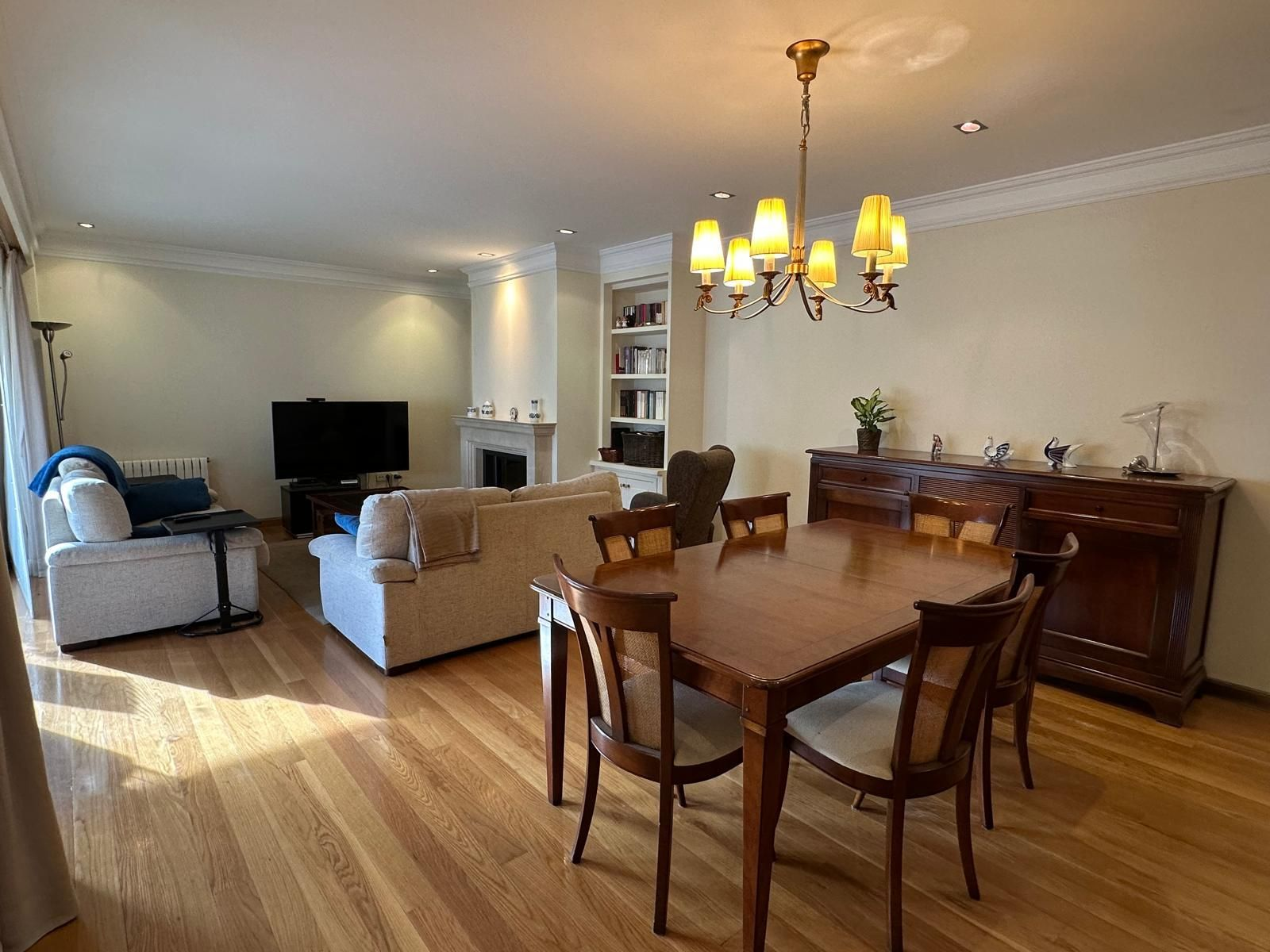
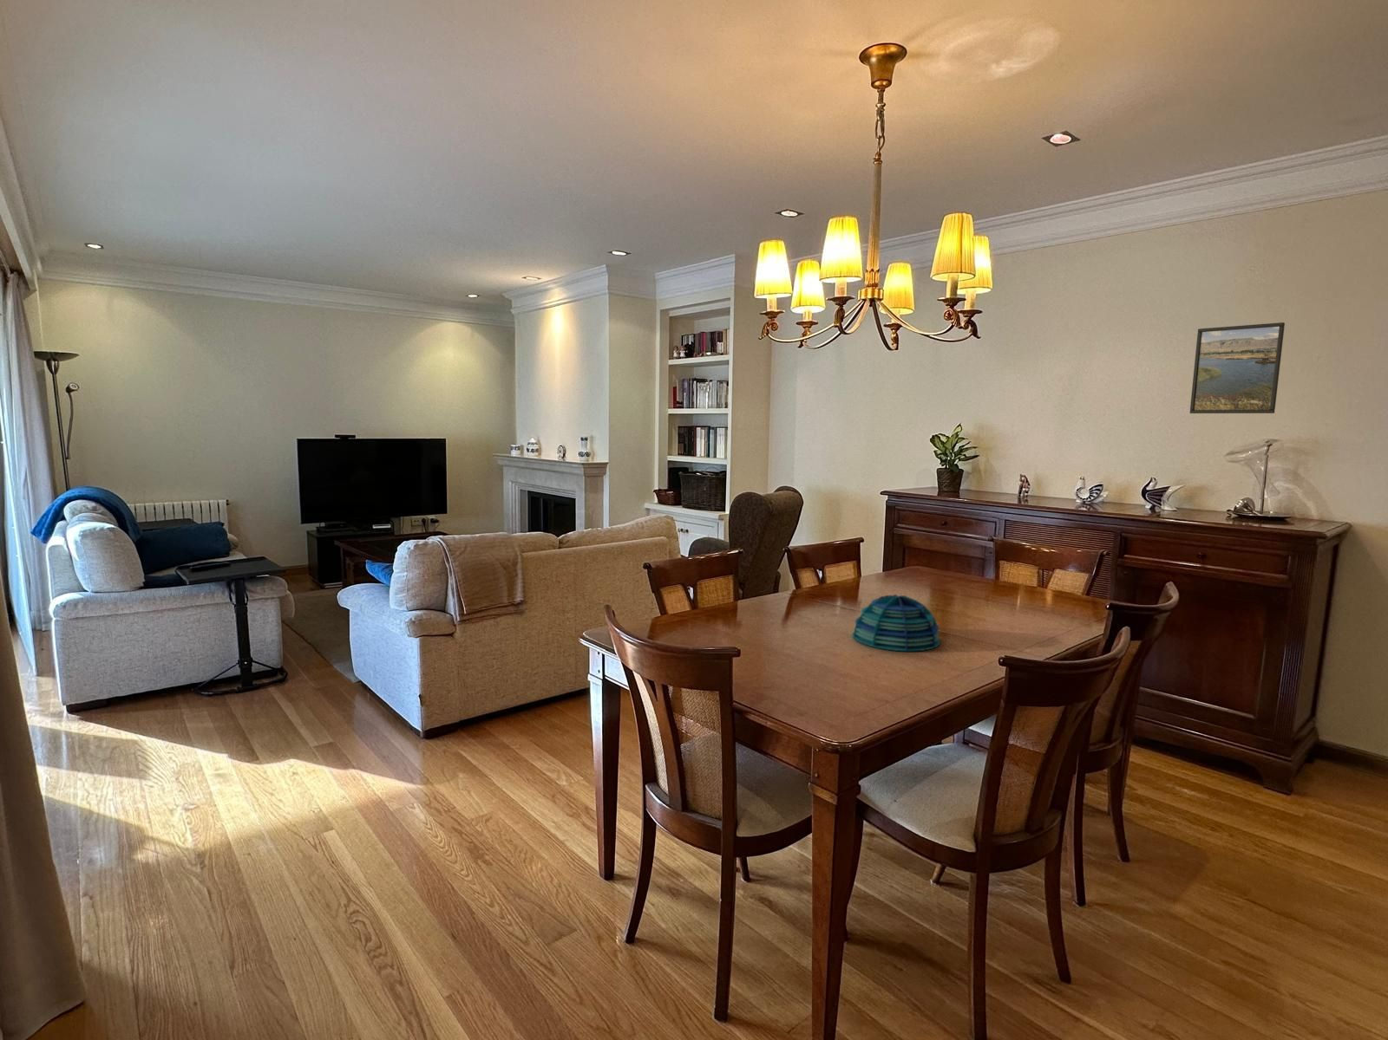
+ decorative bowl [851,593,941,652]
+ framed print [1189,321,1285,414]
